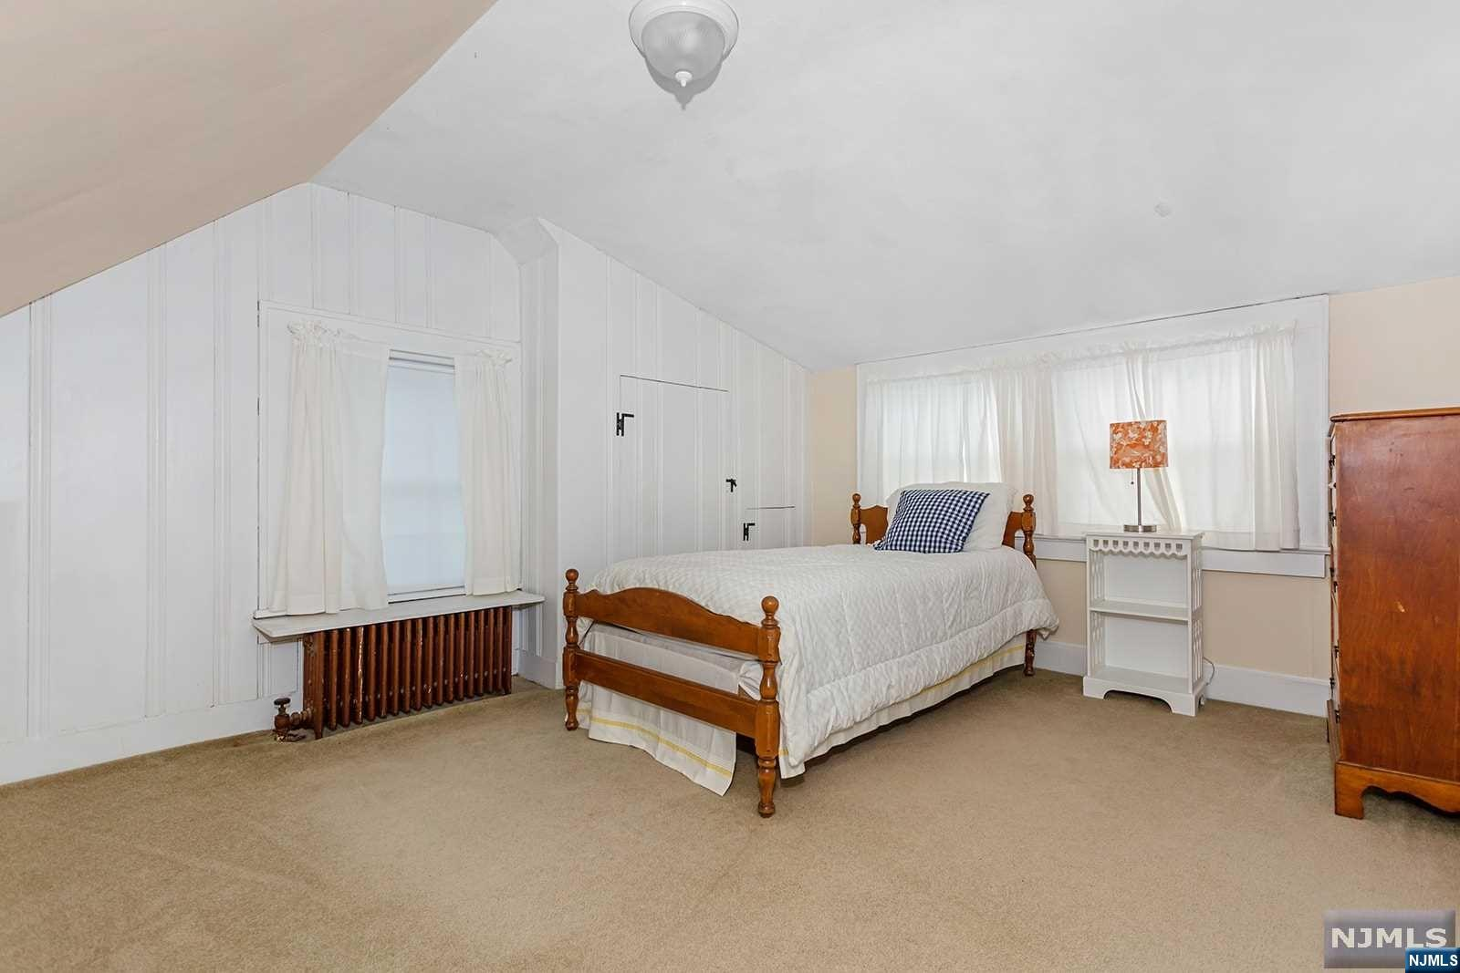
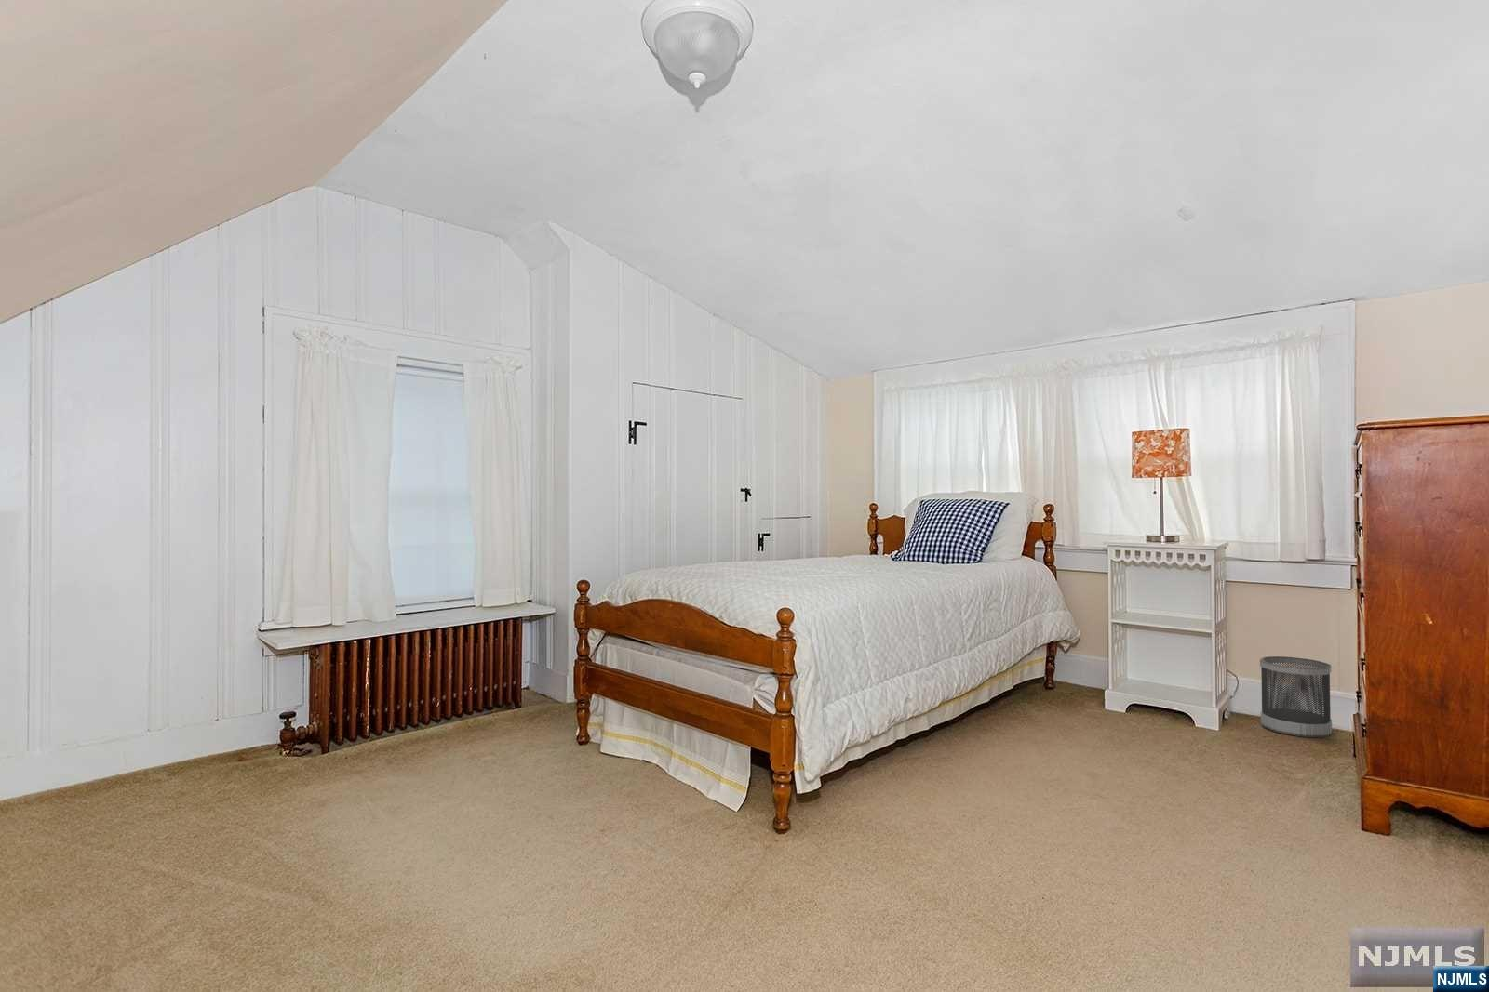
+ wastebasket [1260,655,1333,738]
